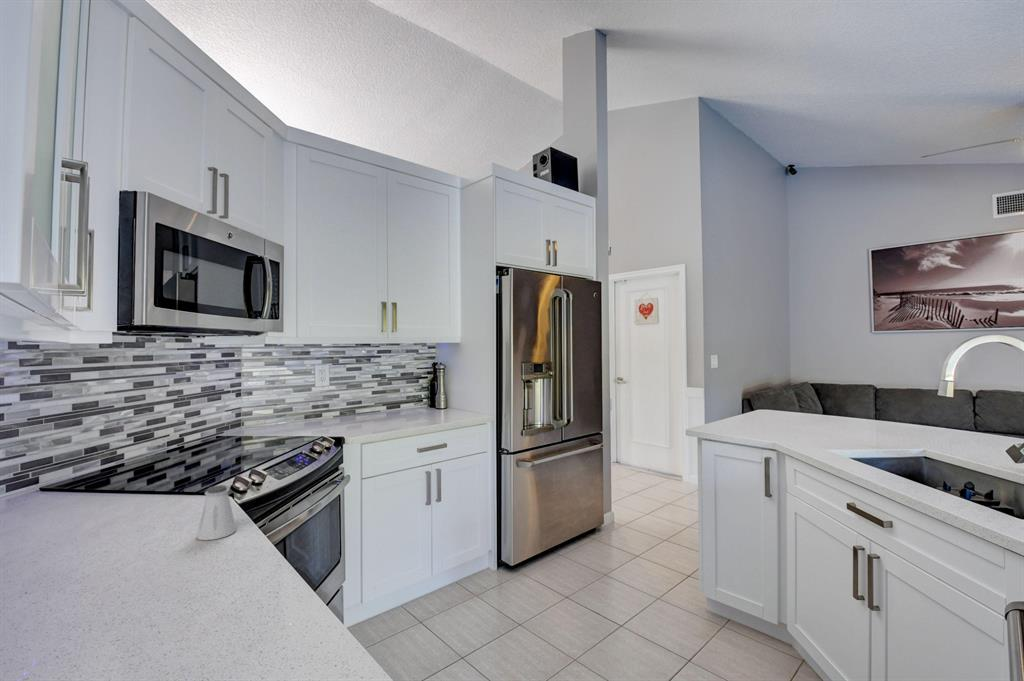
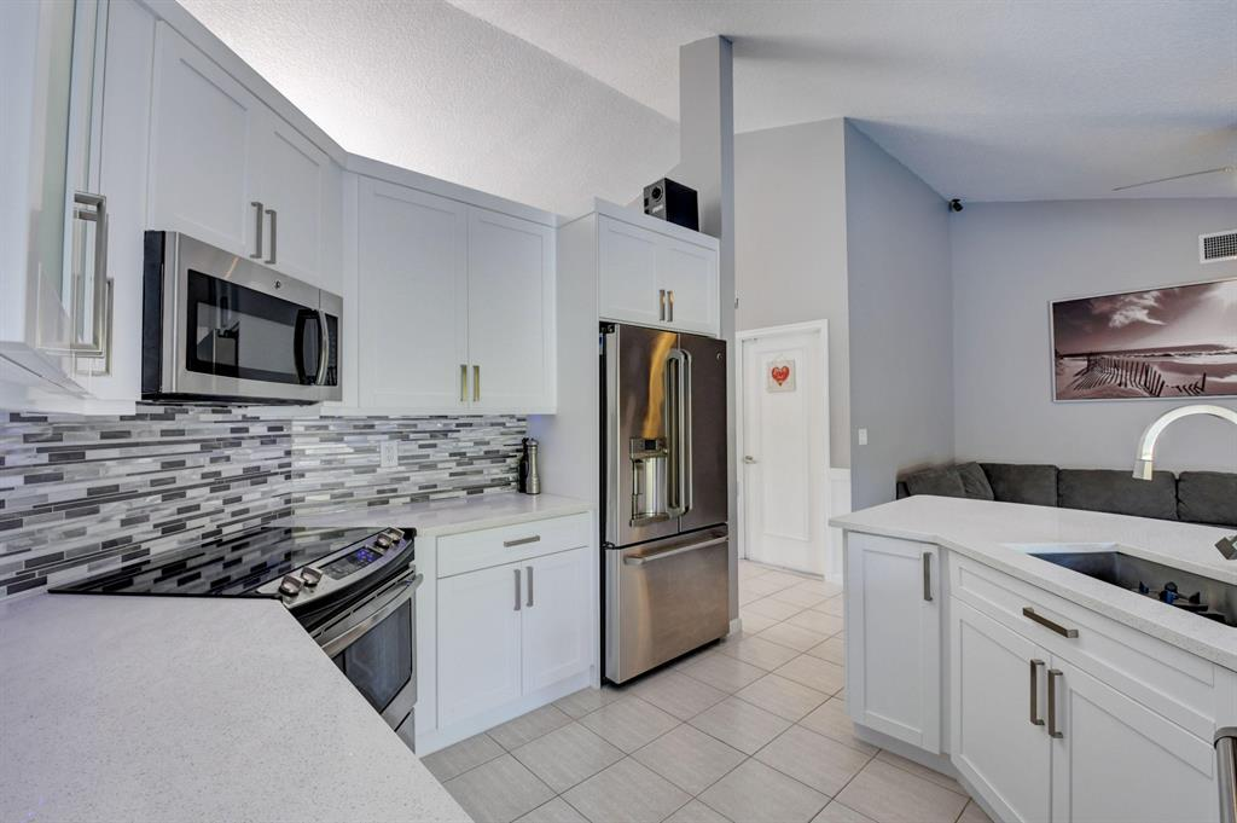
- saltshaker [195,484,237,541]
